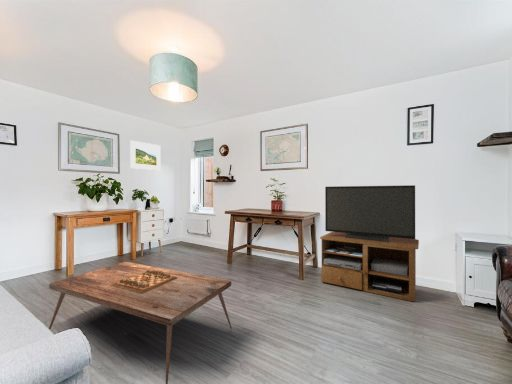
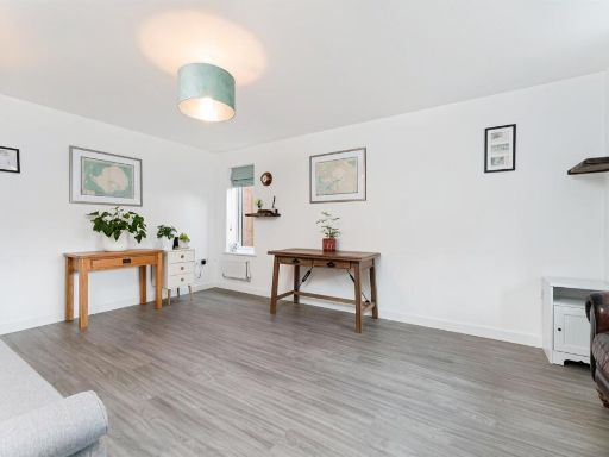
- tv stand [319,184,420,303]
- coffee table [48,261,232,384]
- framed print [129,139,162,171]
